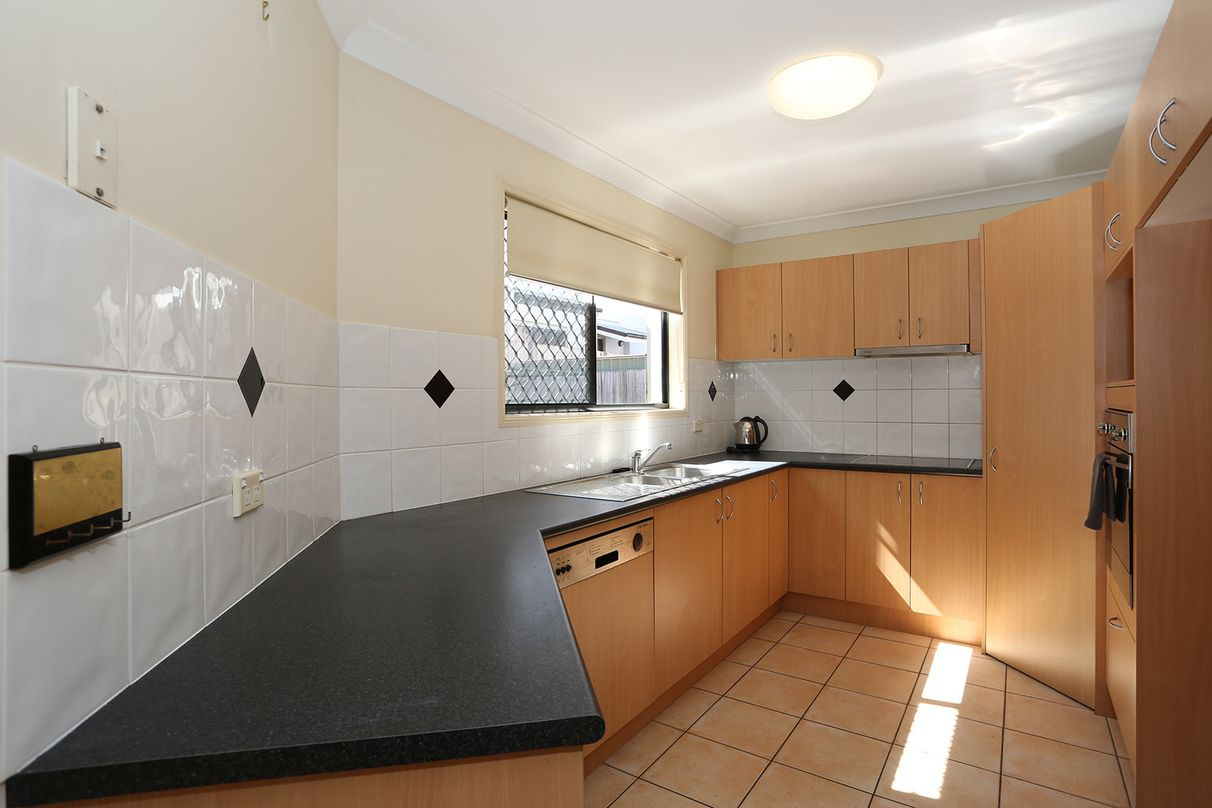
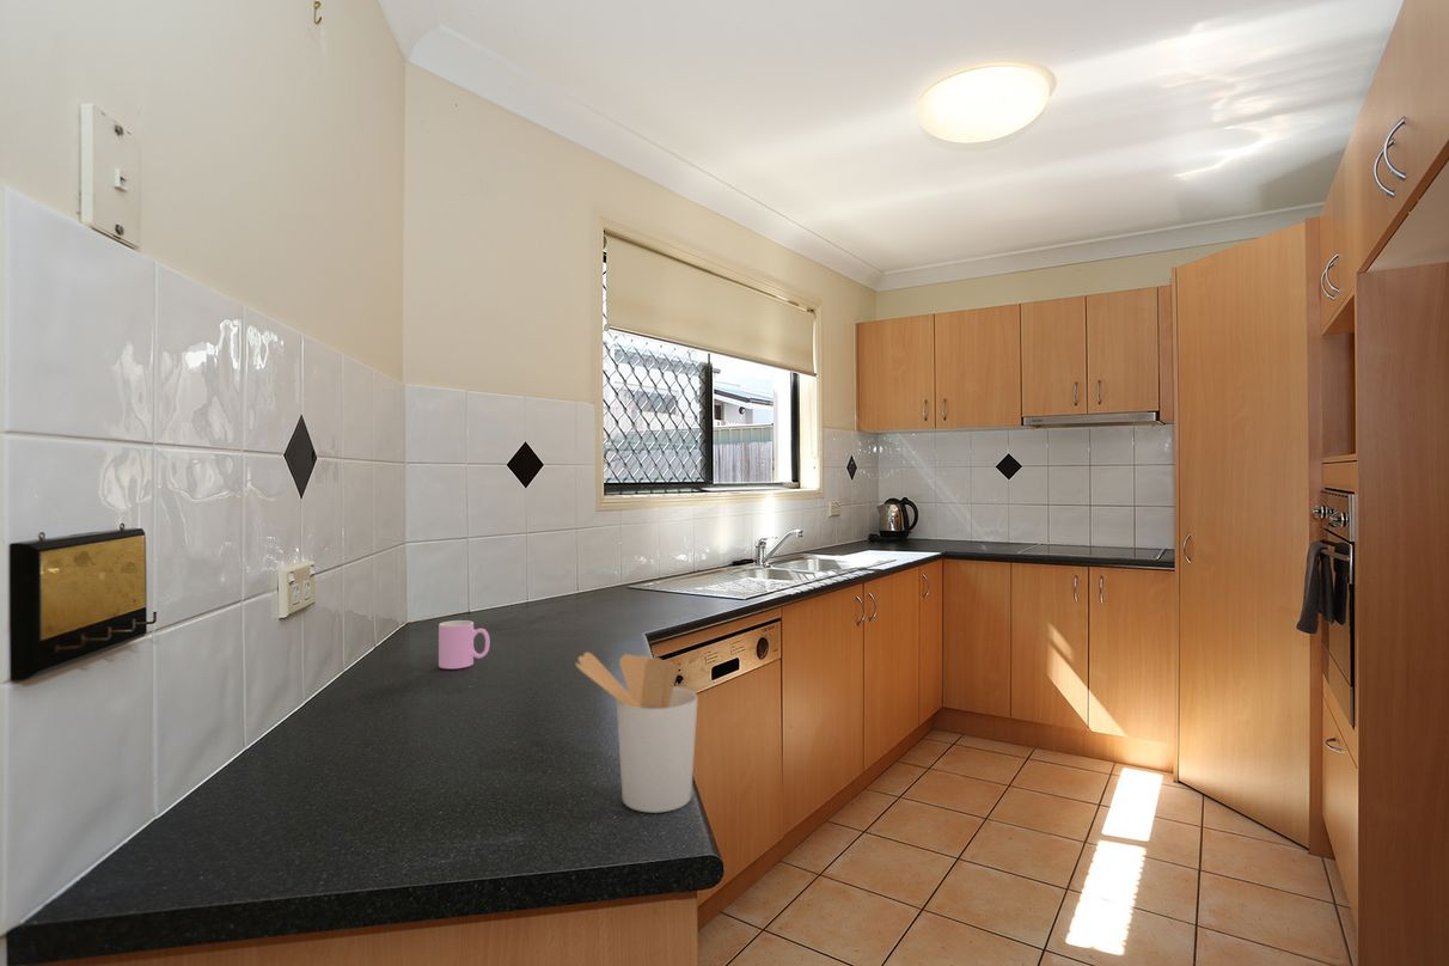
+ utensil holder [574,650,699,814]
+ cup [438,619,491,670]
